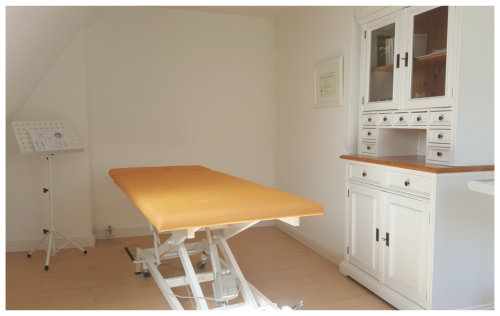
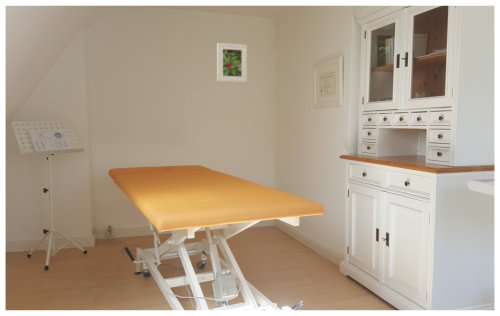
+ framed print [216,42,248,83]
